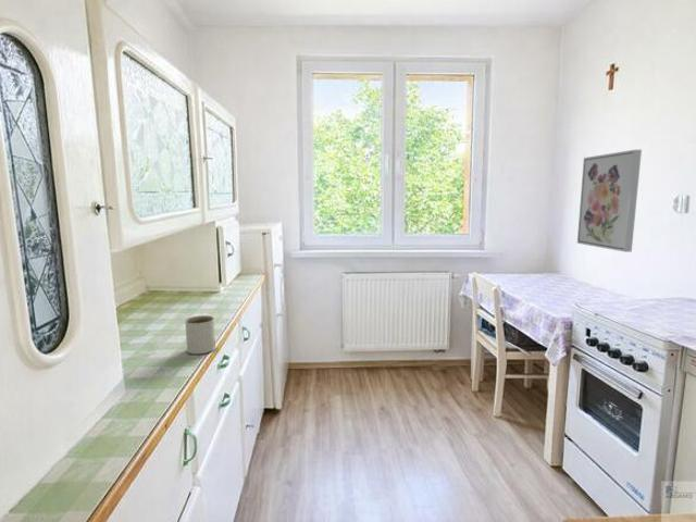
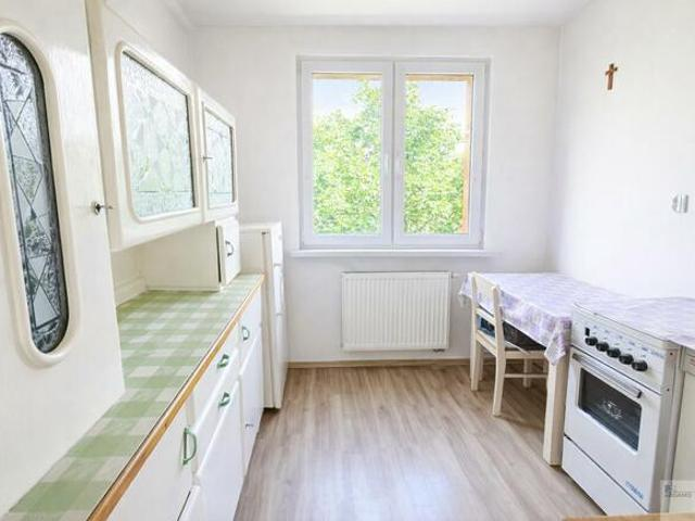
- wall art [576,149,643,253]
- mug [184,314,216,356]
